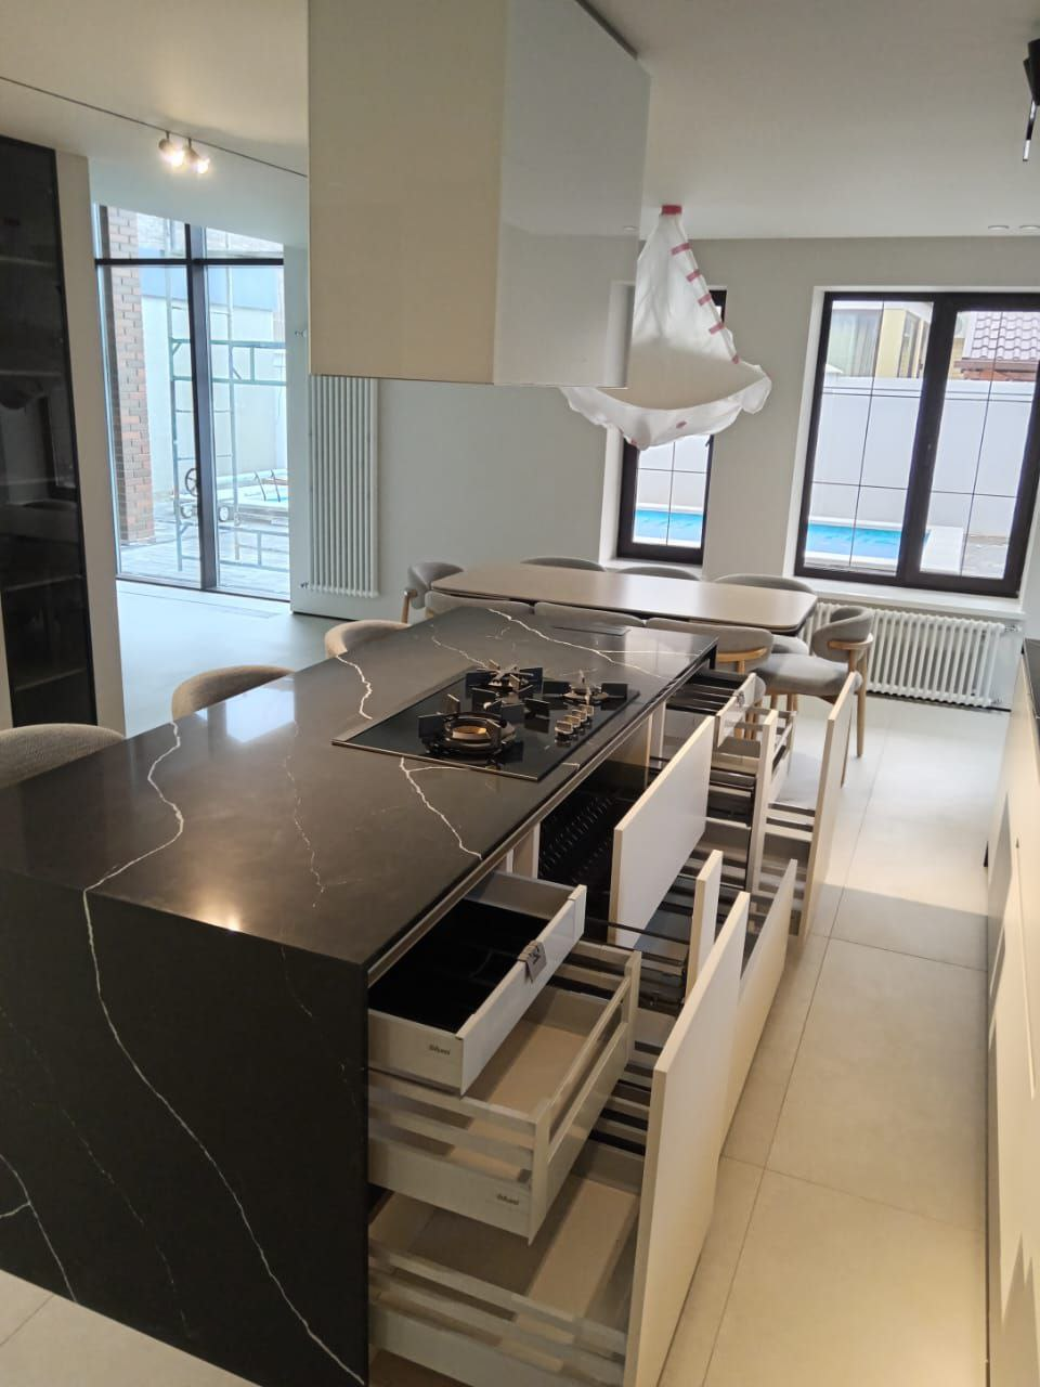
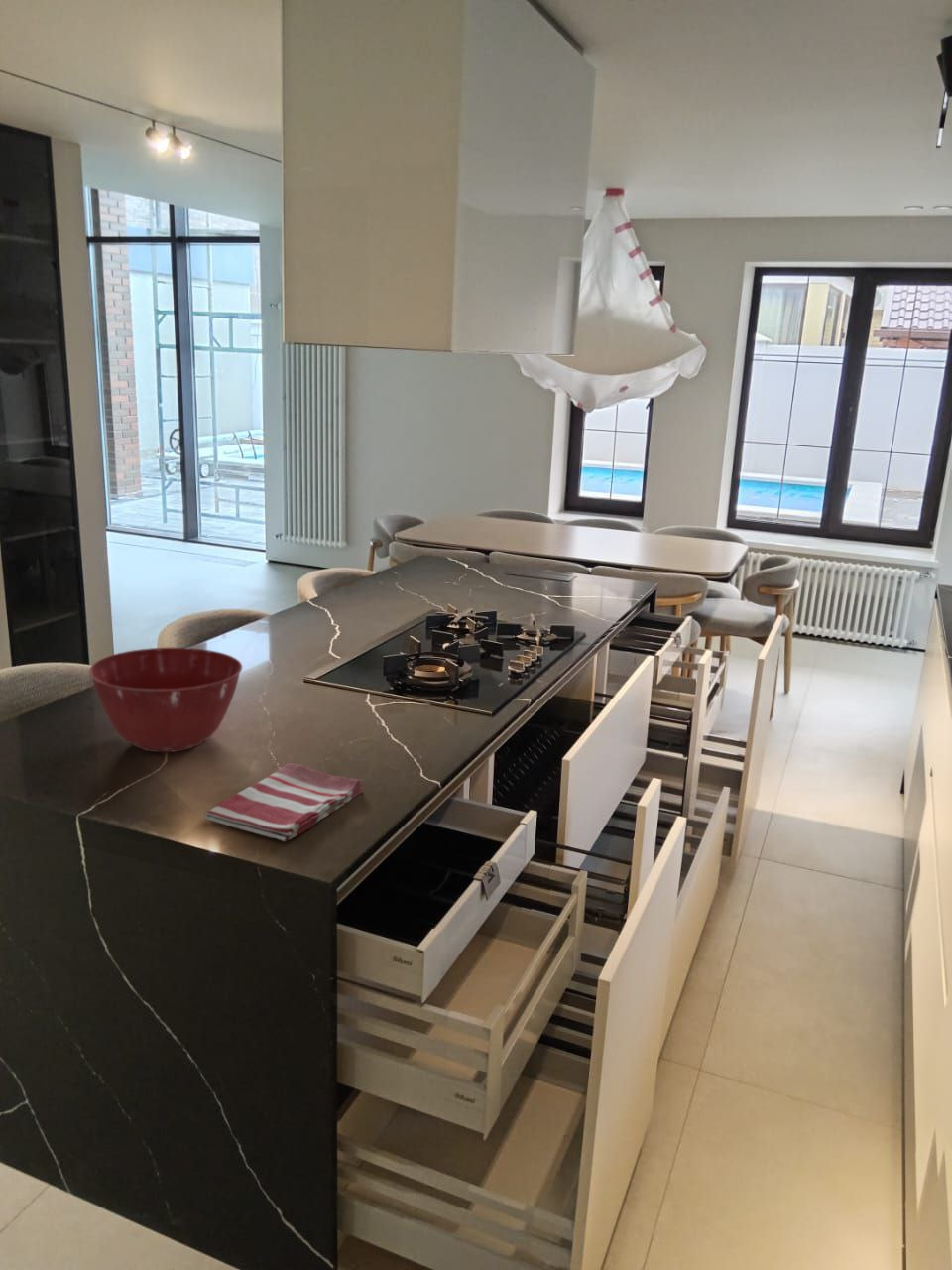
+ dish towel [203,762,364,842]
+ mixing bowl [88,647,243,753]
